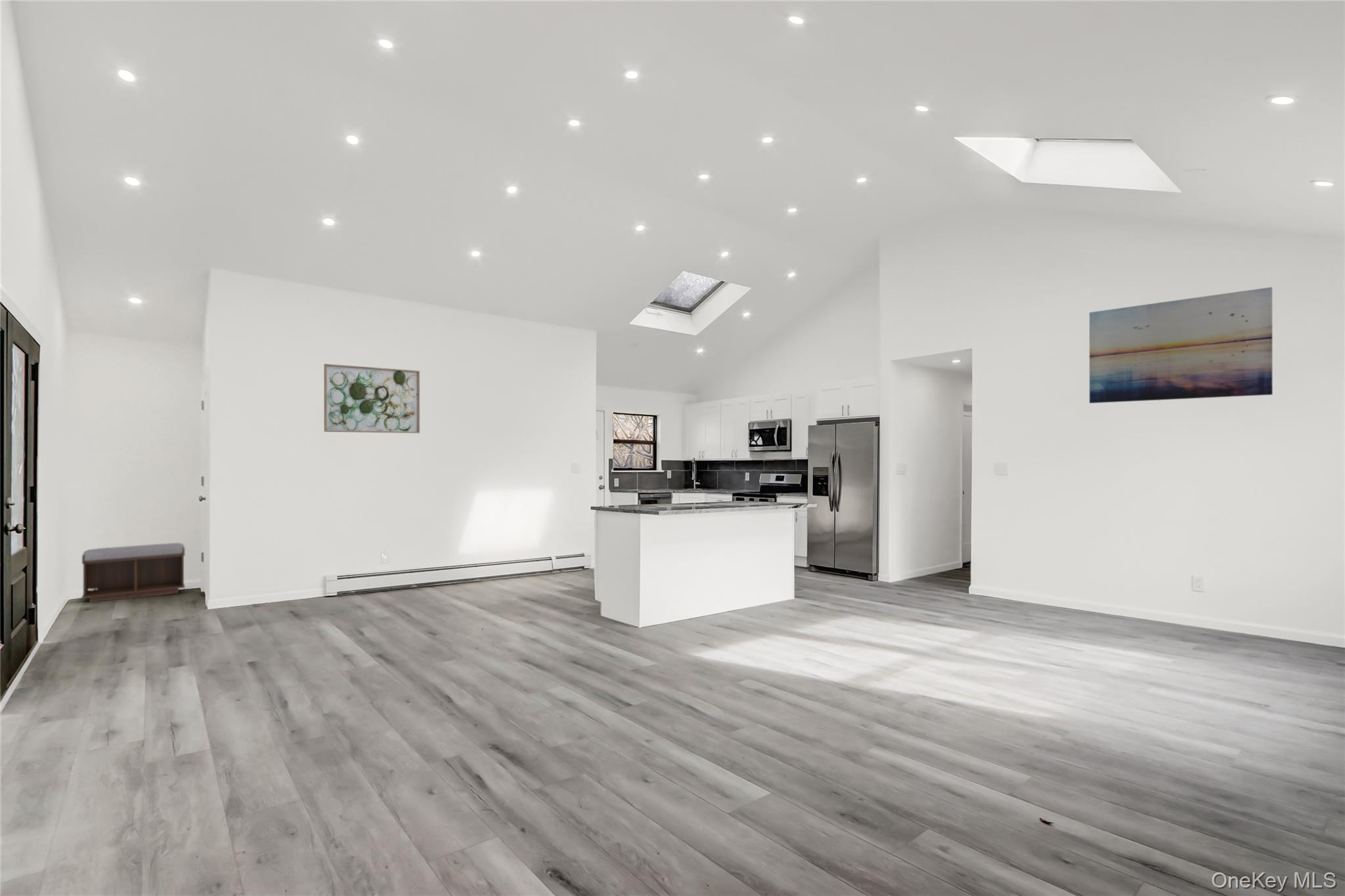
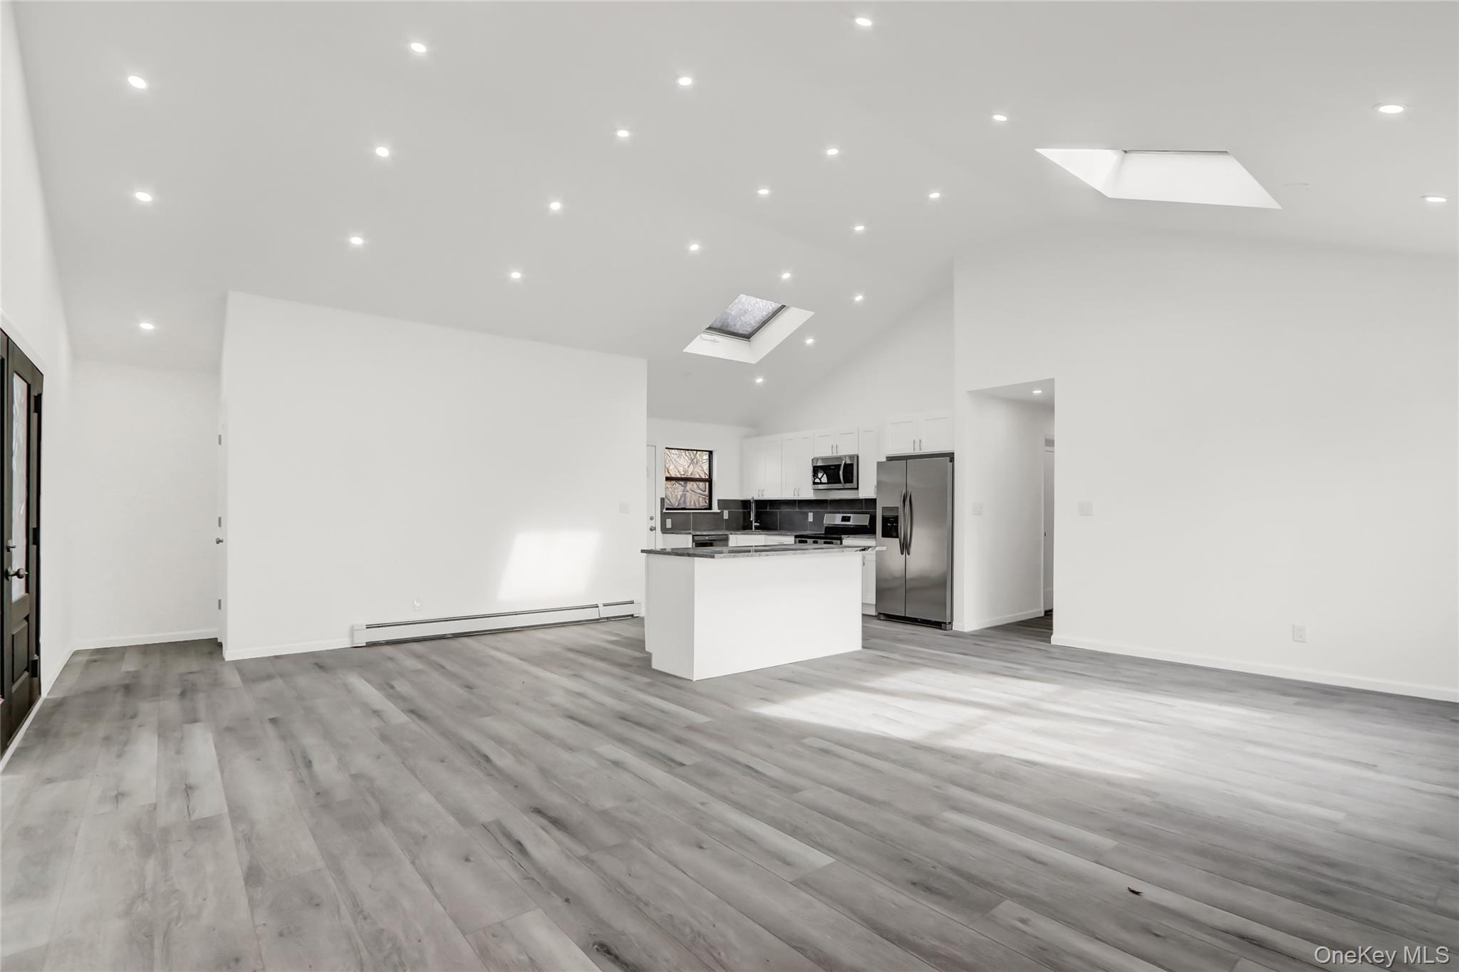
- wall art [1089,286,1273,404]
- wall art [323,363,420,434]
- bench [81,542,185,603]
